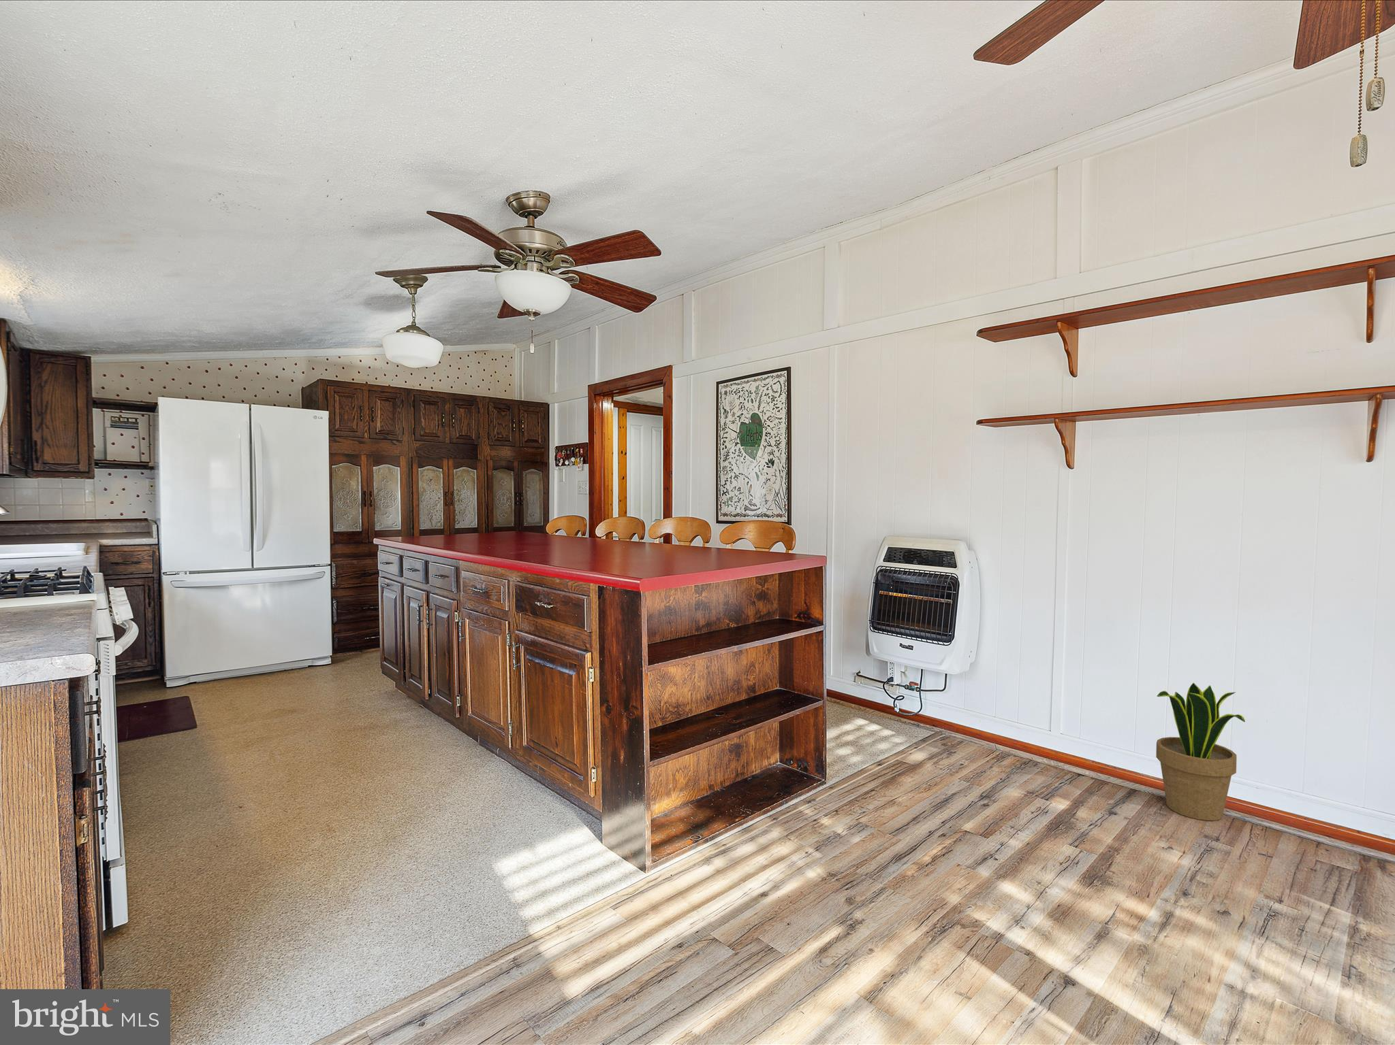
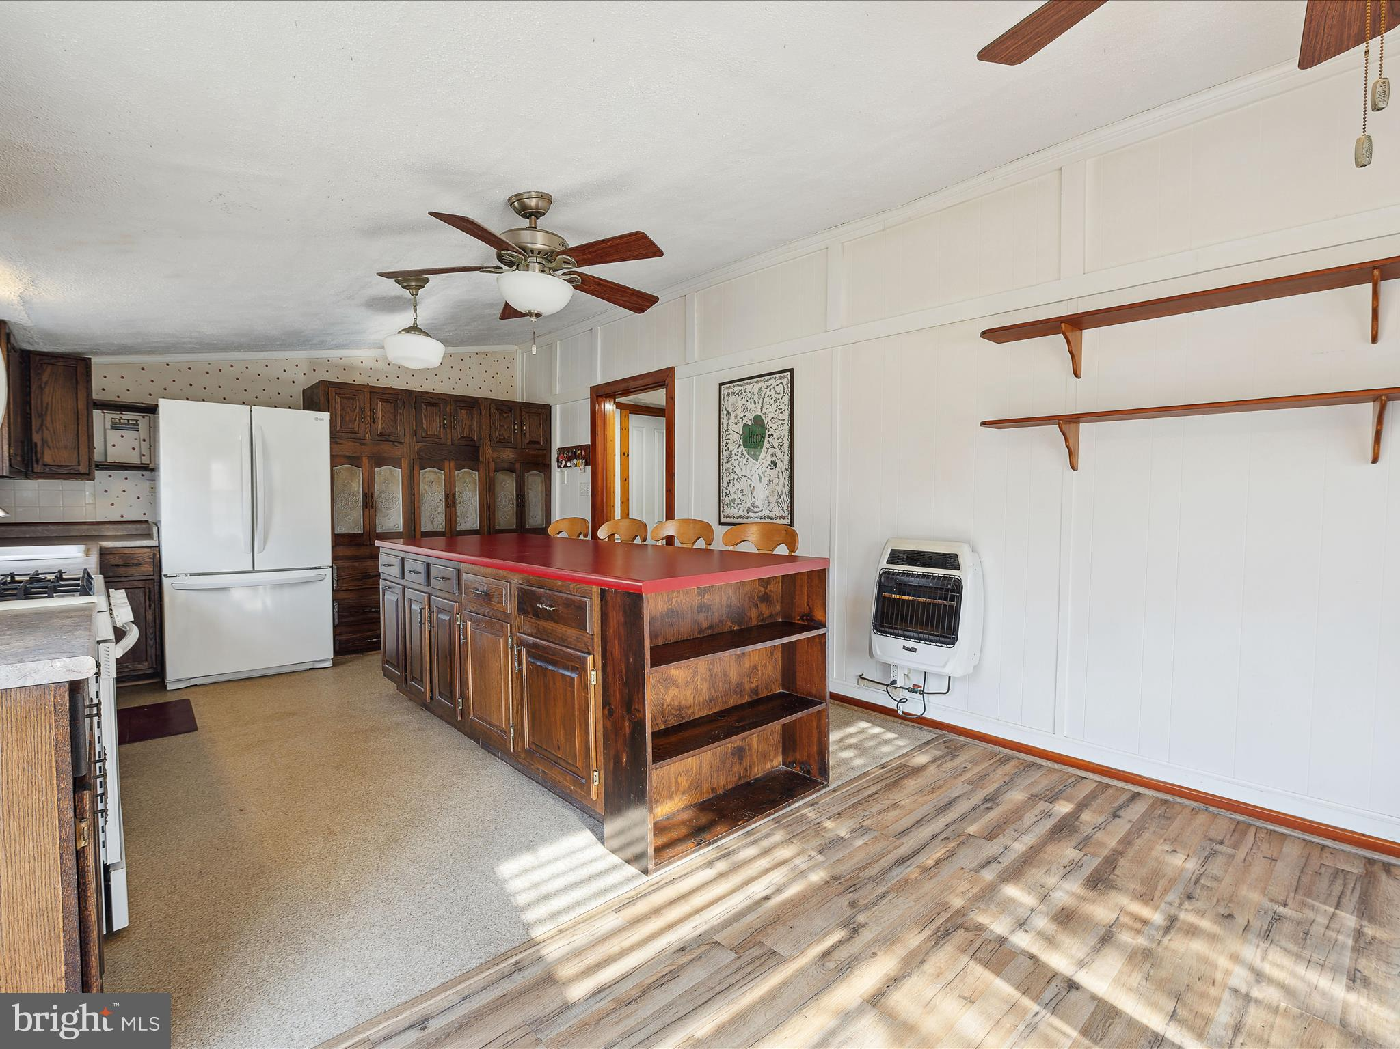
- potted plant [1156,683,1246,821]
